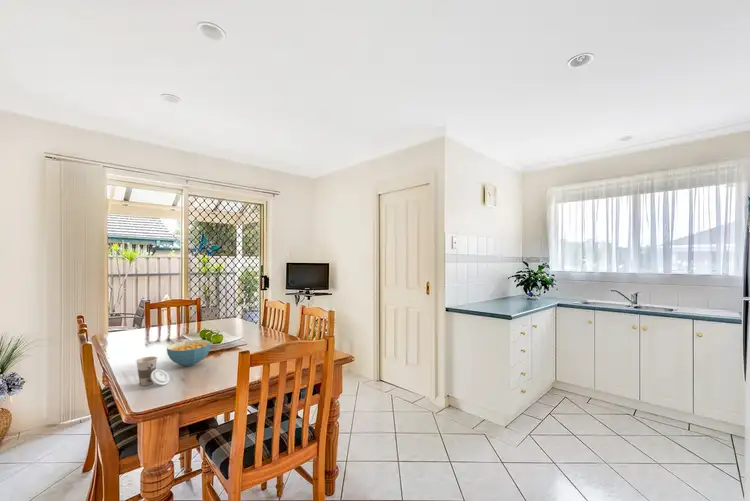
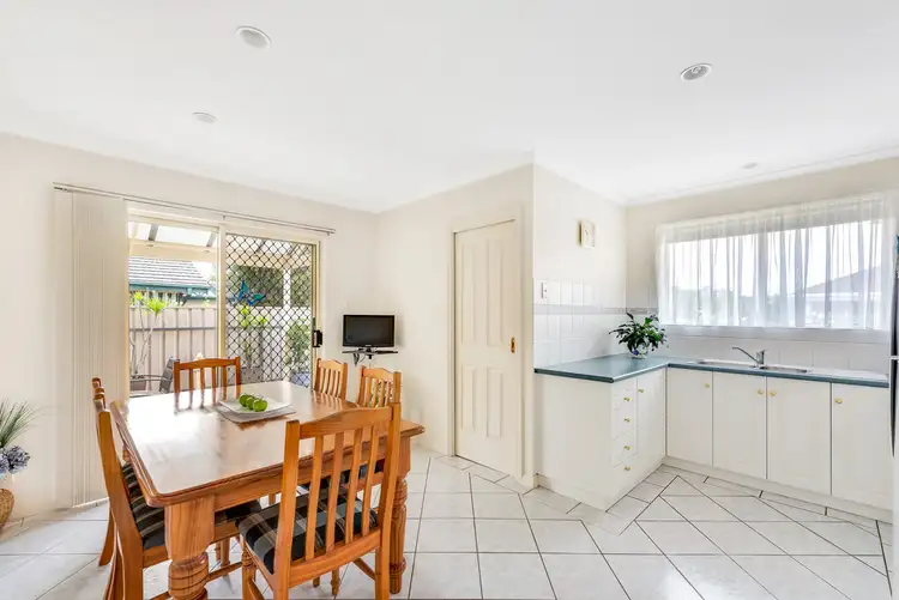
- cereal bowl [166,339,212,367]
- cup [135,355,170,387]
